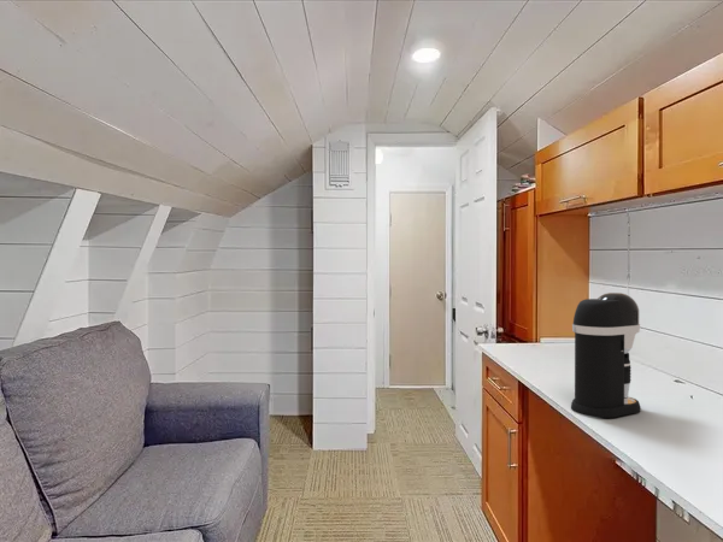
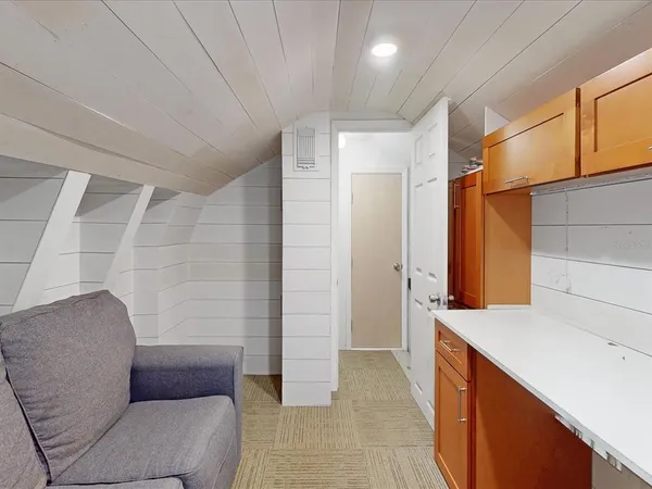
- coffee maker [570,291,642,419]
